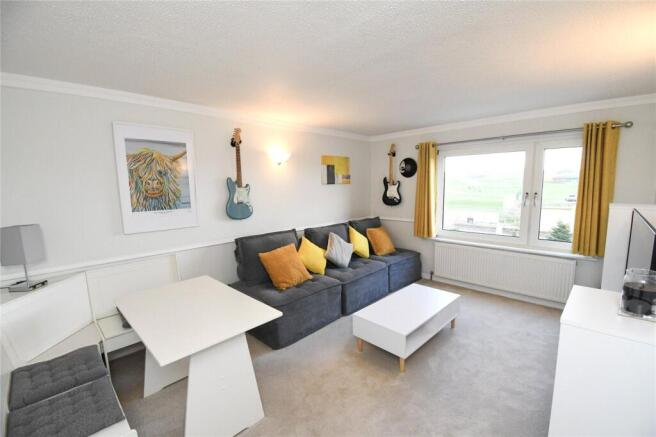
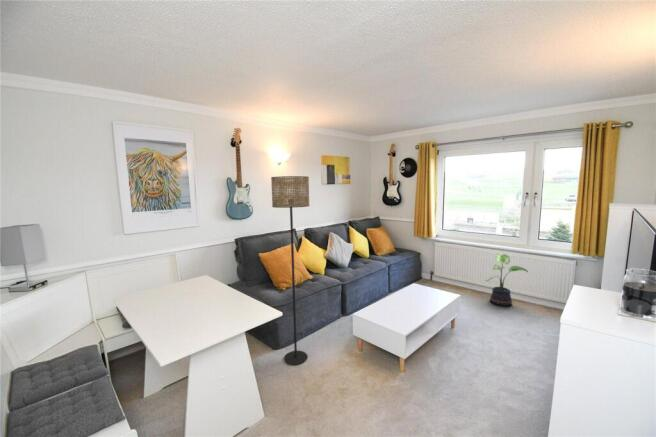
+ potted plant [485,252,529,307]
+ floor lamp [270,175,310,366]
